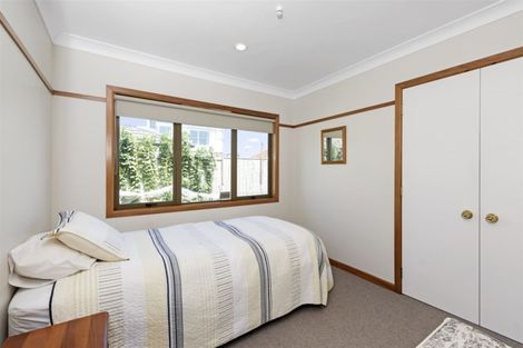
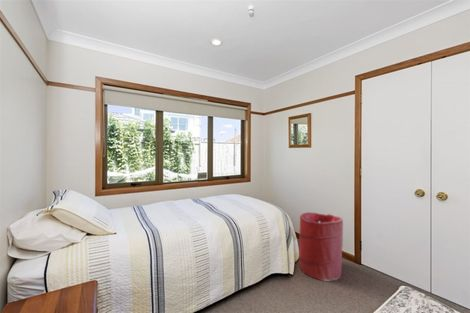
+ laundry hamper [298,211,344,282]
